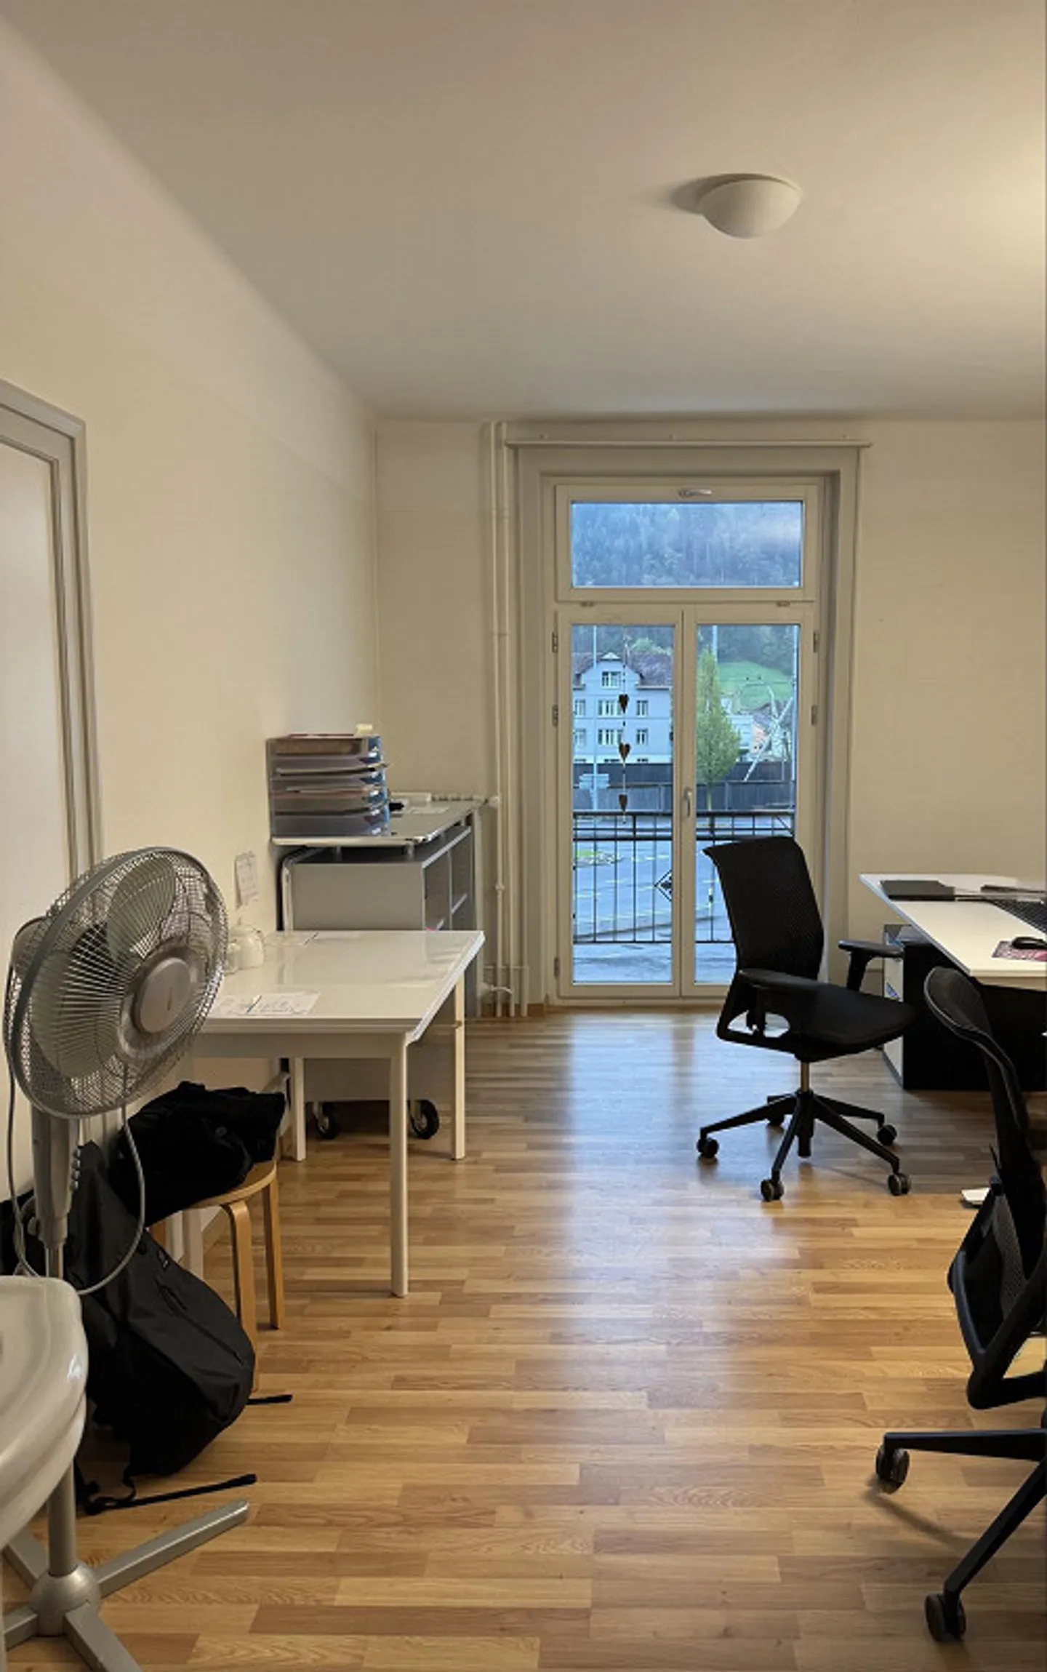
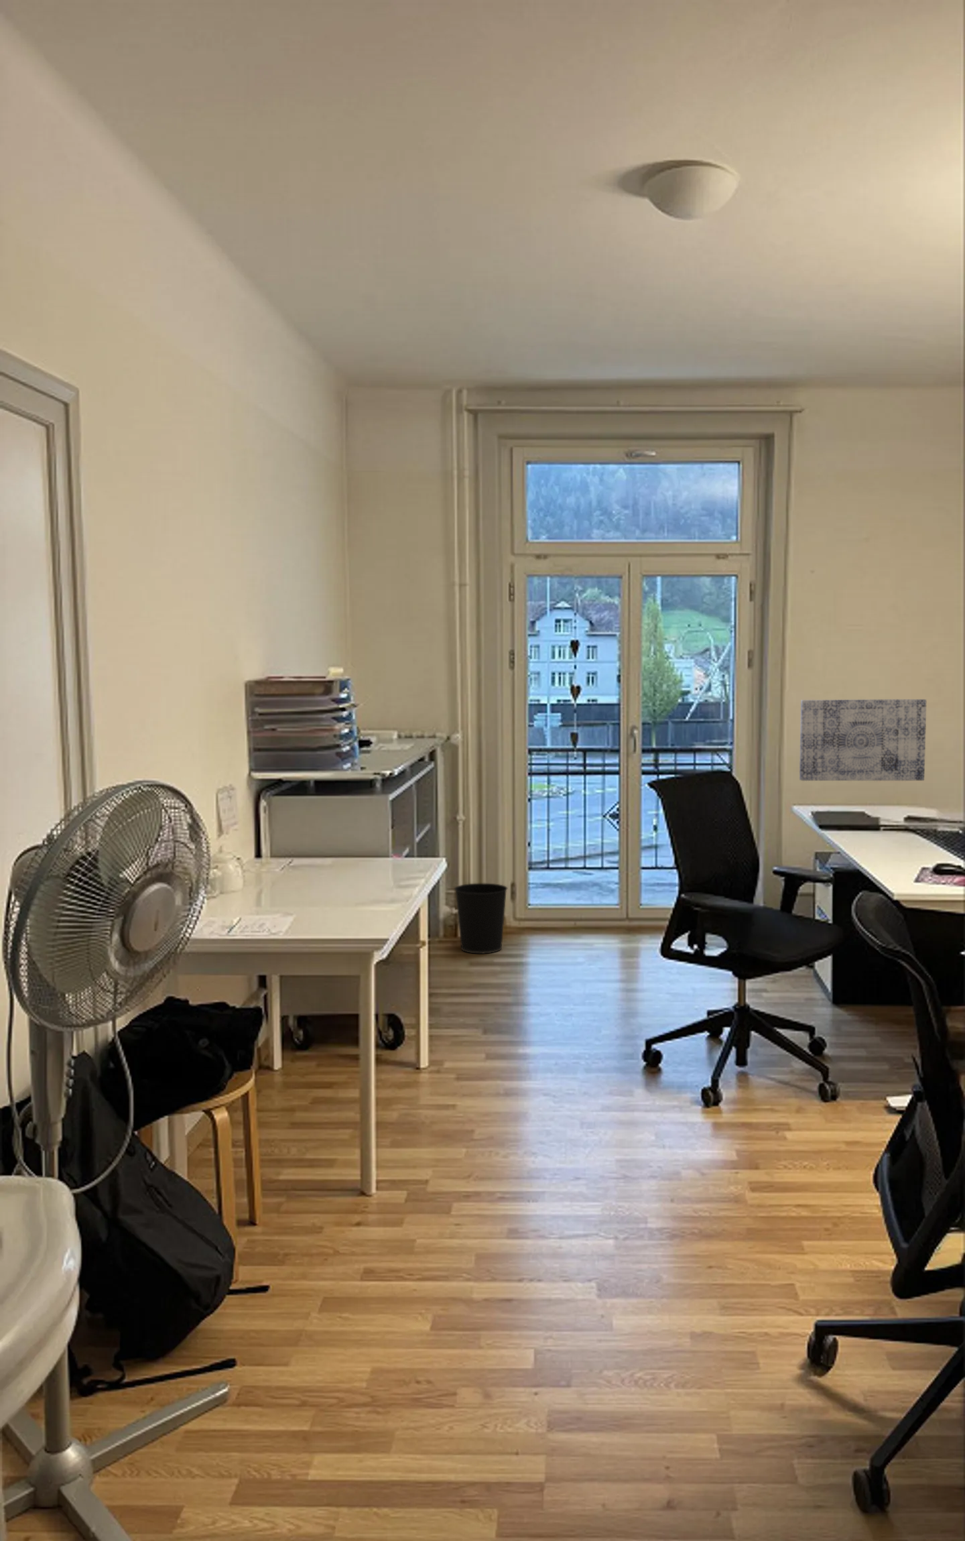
+ wastebasket [454,883,508,954]
+ wall art [799,698,927,782]
